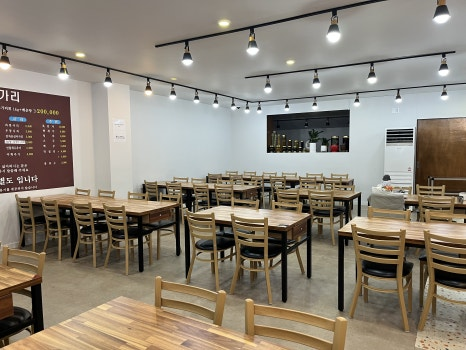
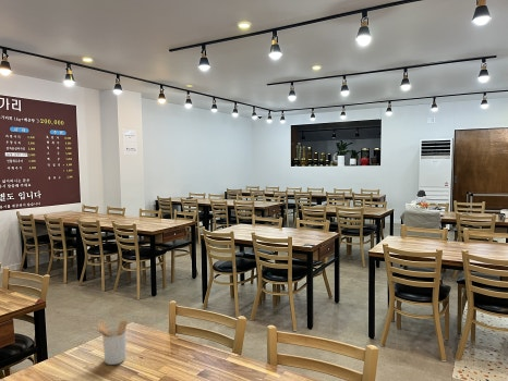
+ utensil holder [93,320,129,366]
